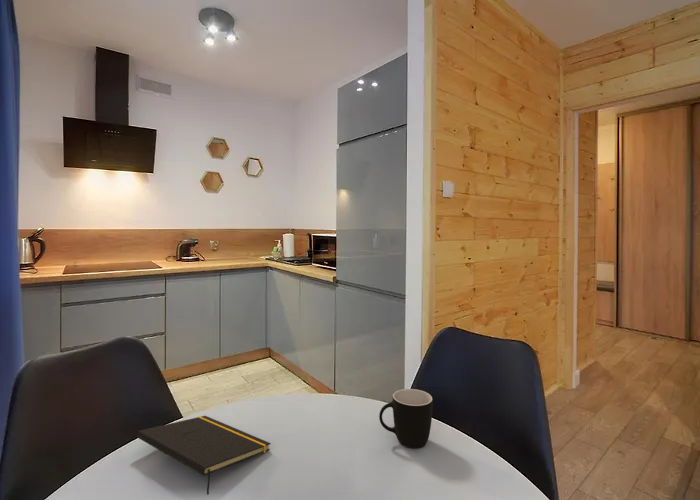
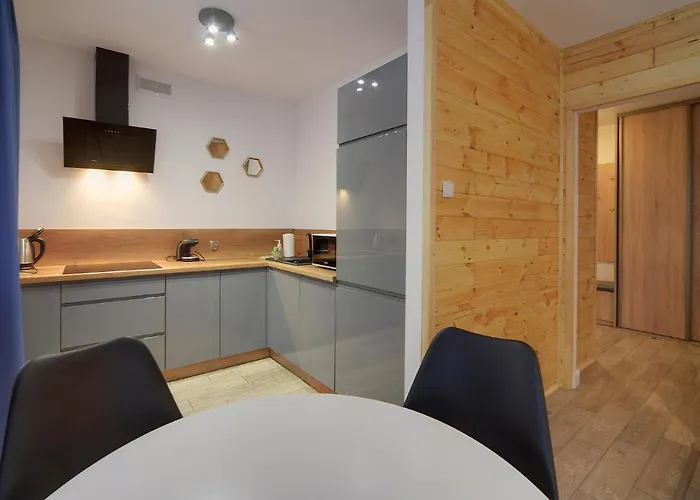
- mug [378,388,434,449]
- notepad [136,415,272,496]
